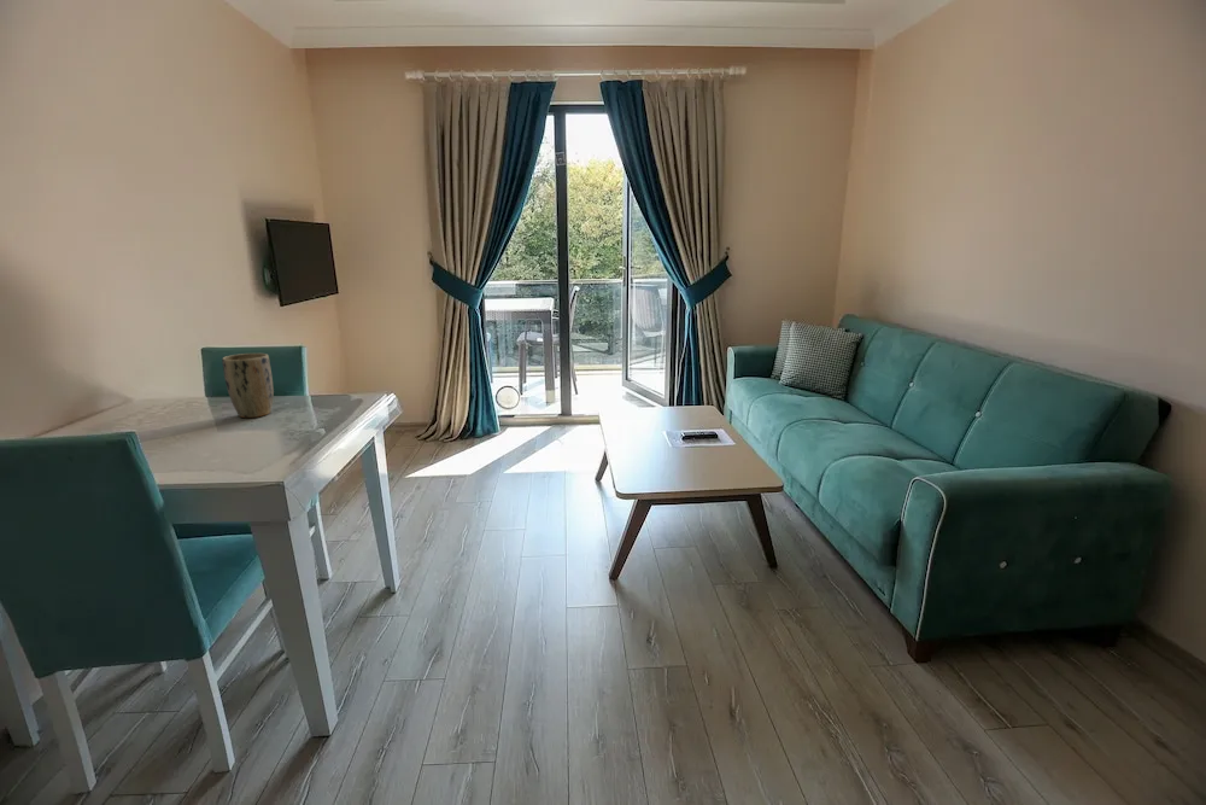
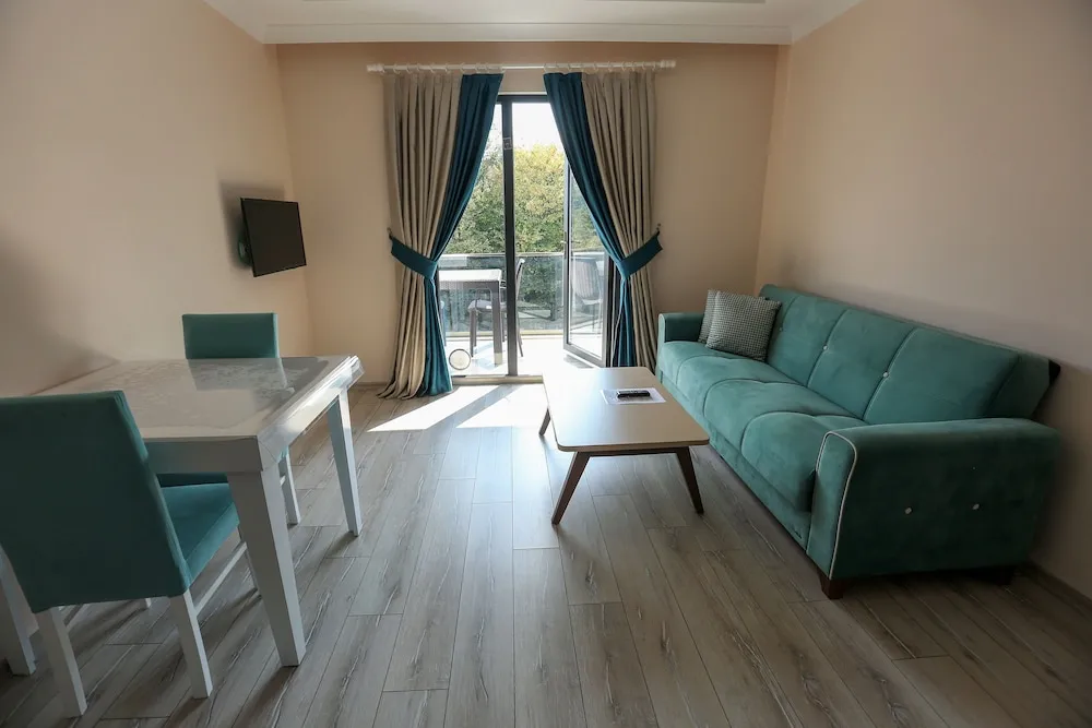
- plant pot [221,352,275,419]
